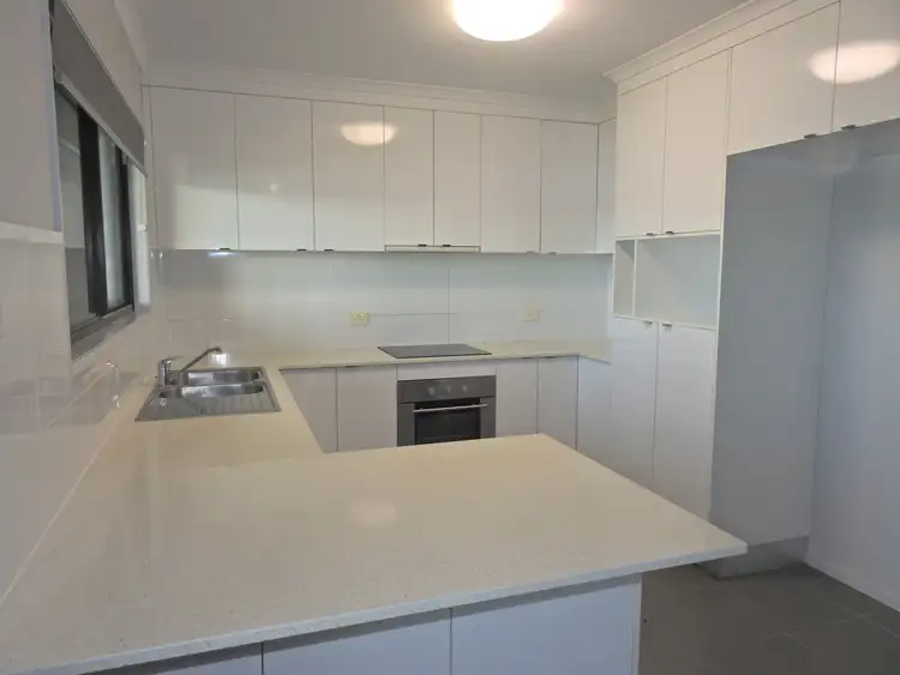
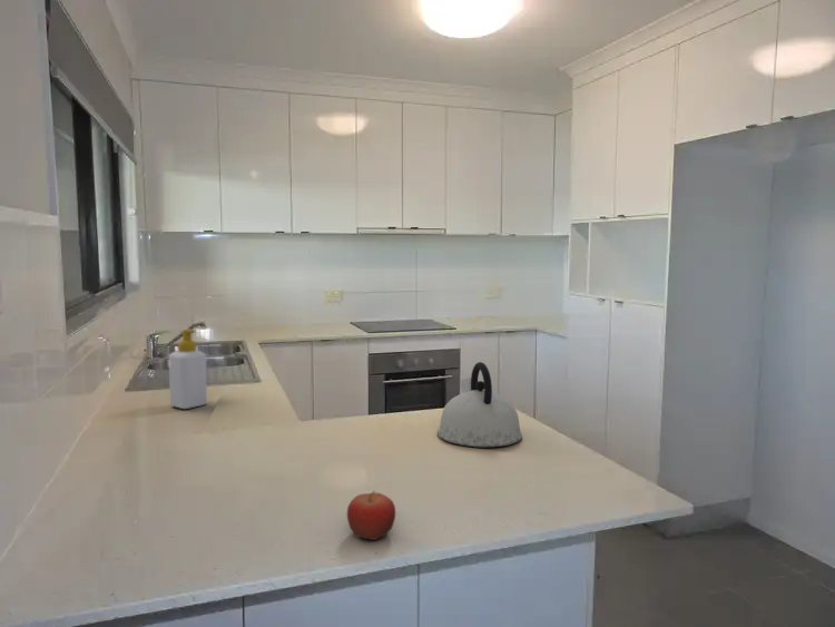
+ kettle [436,361,523,448]
+ fruit [346,490,396,541]
+ soap bottle [168,329,208,410]
